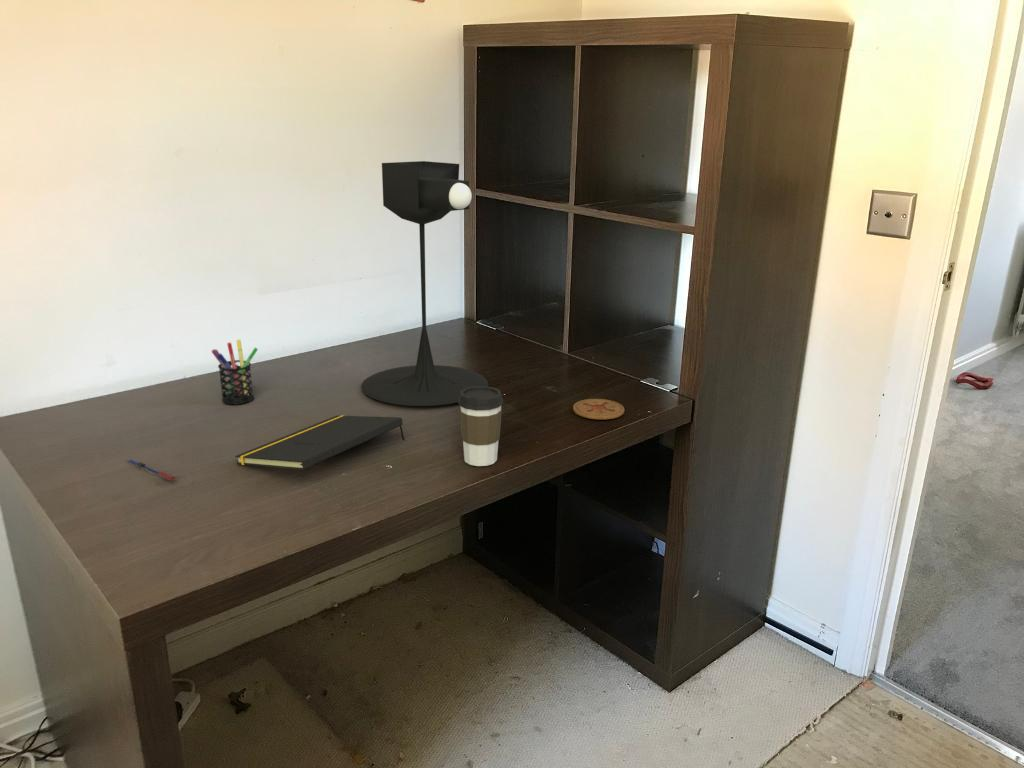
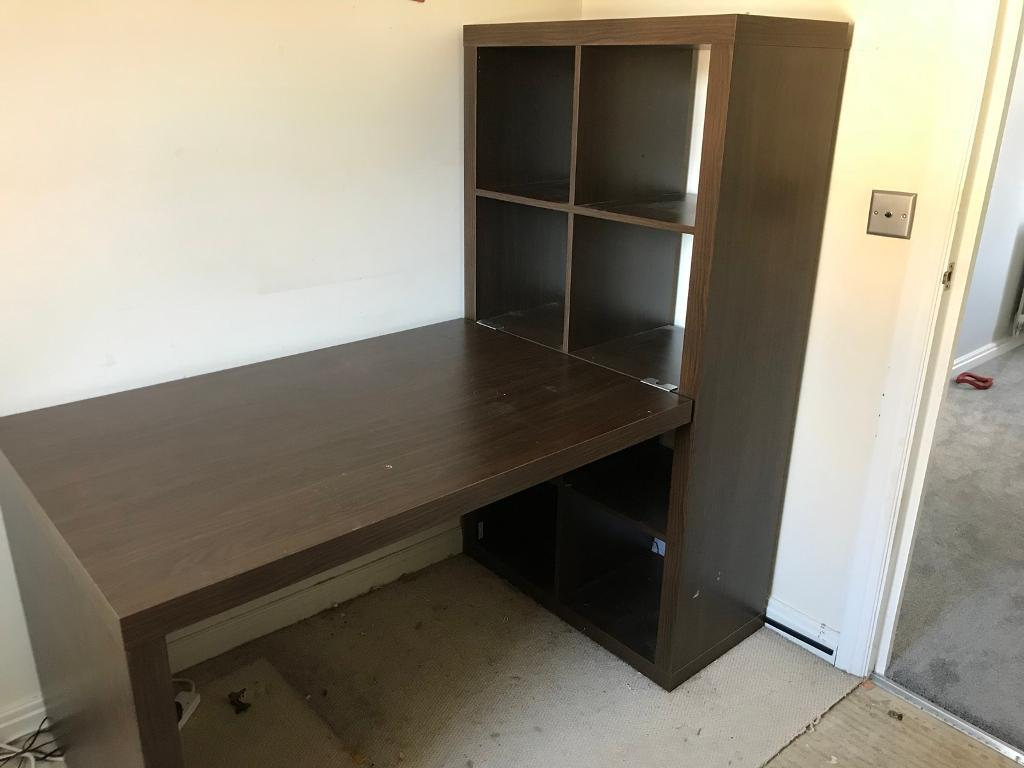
- notepad [234,414,406,471]
- pen [126,458,177,482]
- coffee cup [458,386,504,467]
- pen holder [211,339,259,405]
- desk lamp [360,160,490,407]
- coaster [572,398,625,420]
